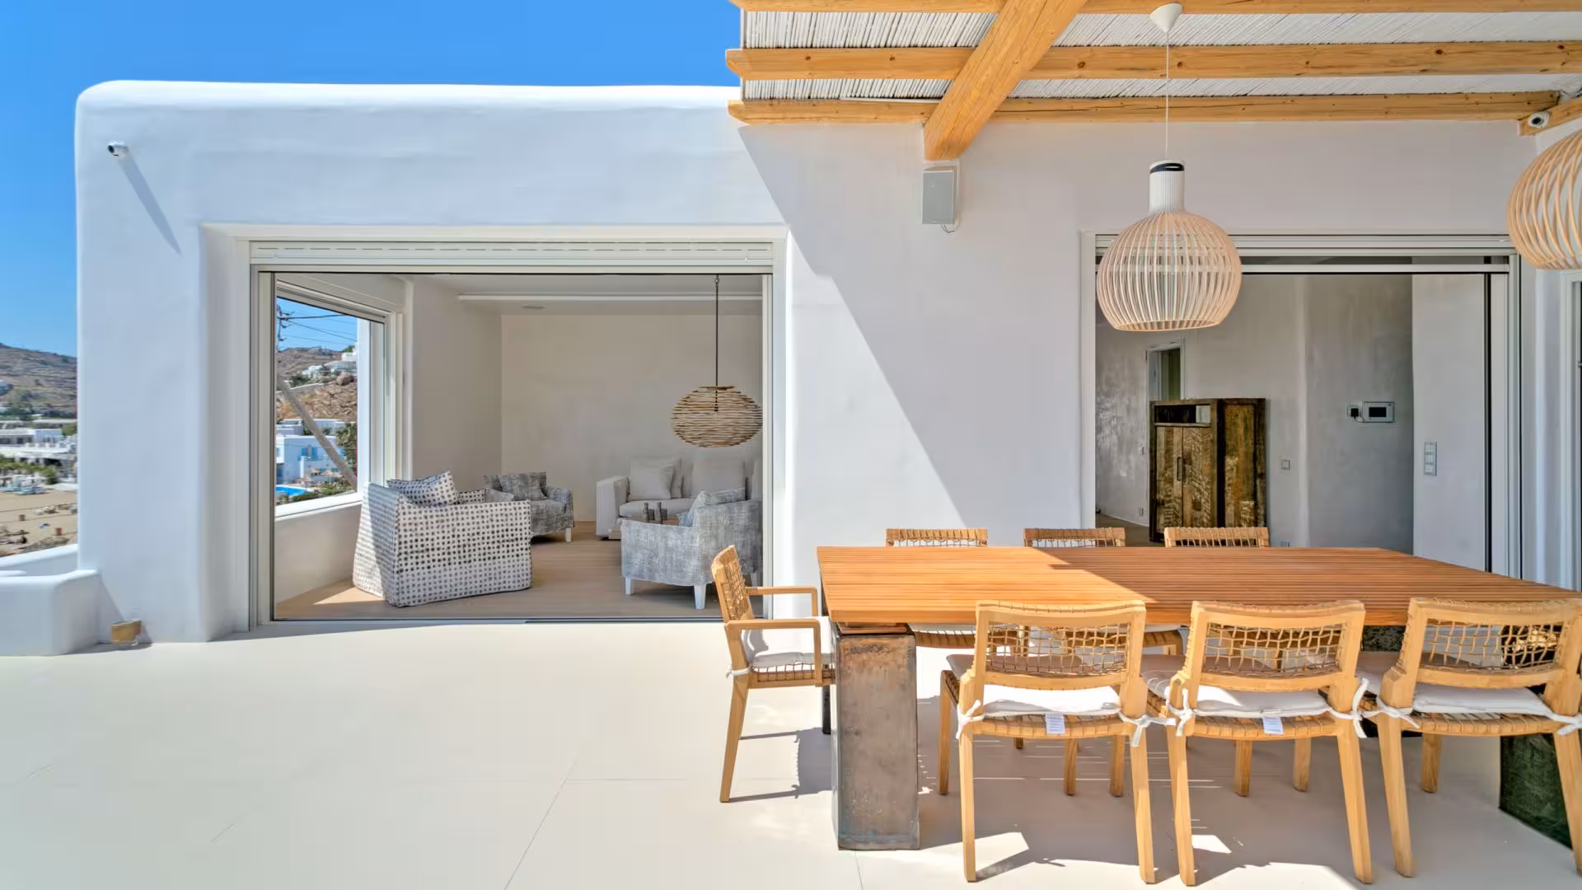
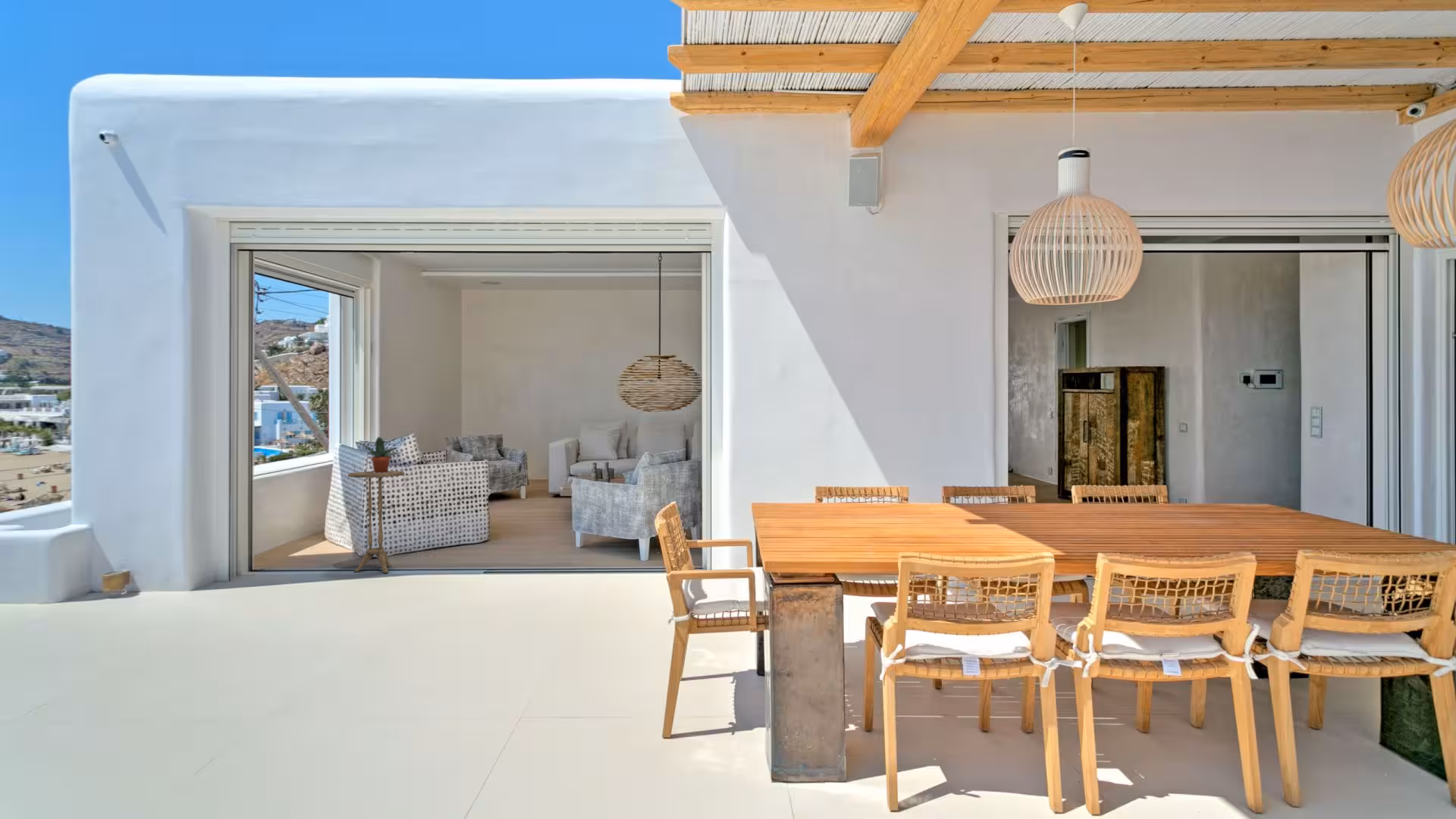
+ side table [347,470,405,574]
+ potted plant [358,436,404,473]
